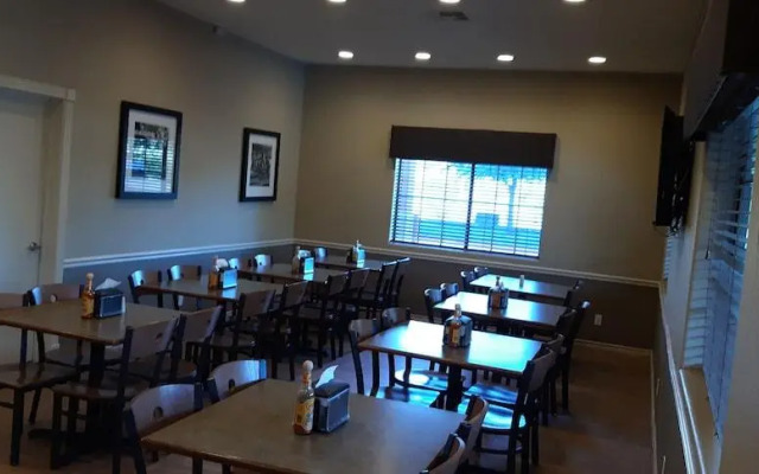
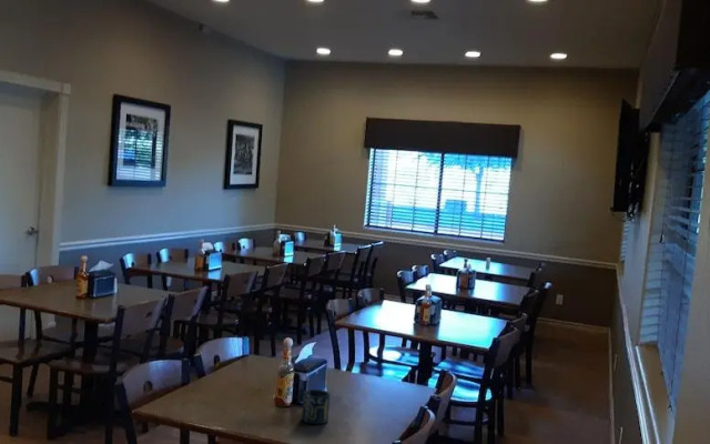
+ cup [301,389,331,425]
